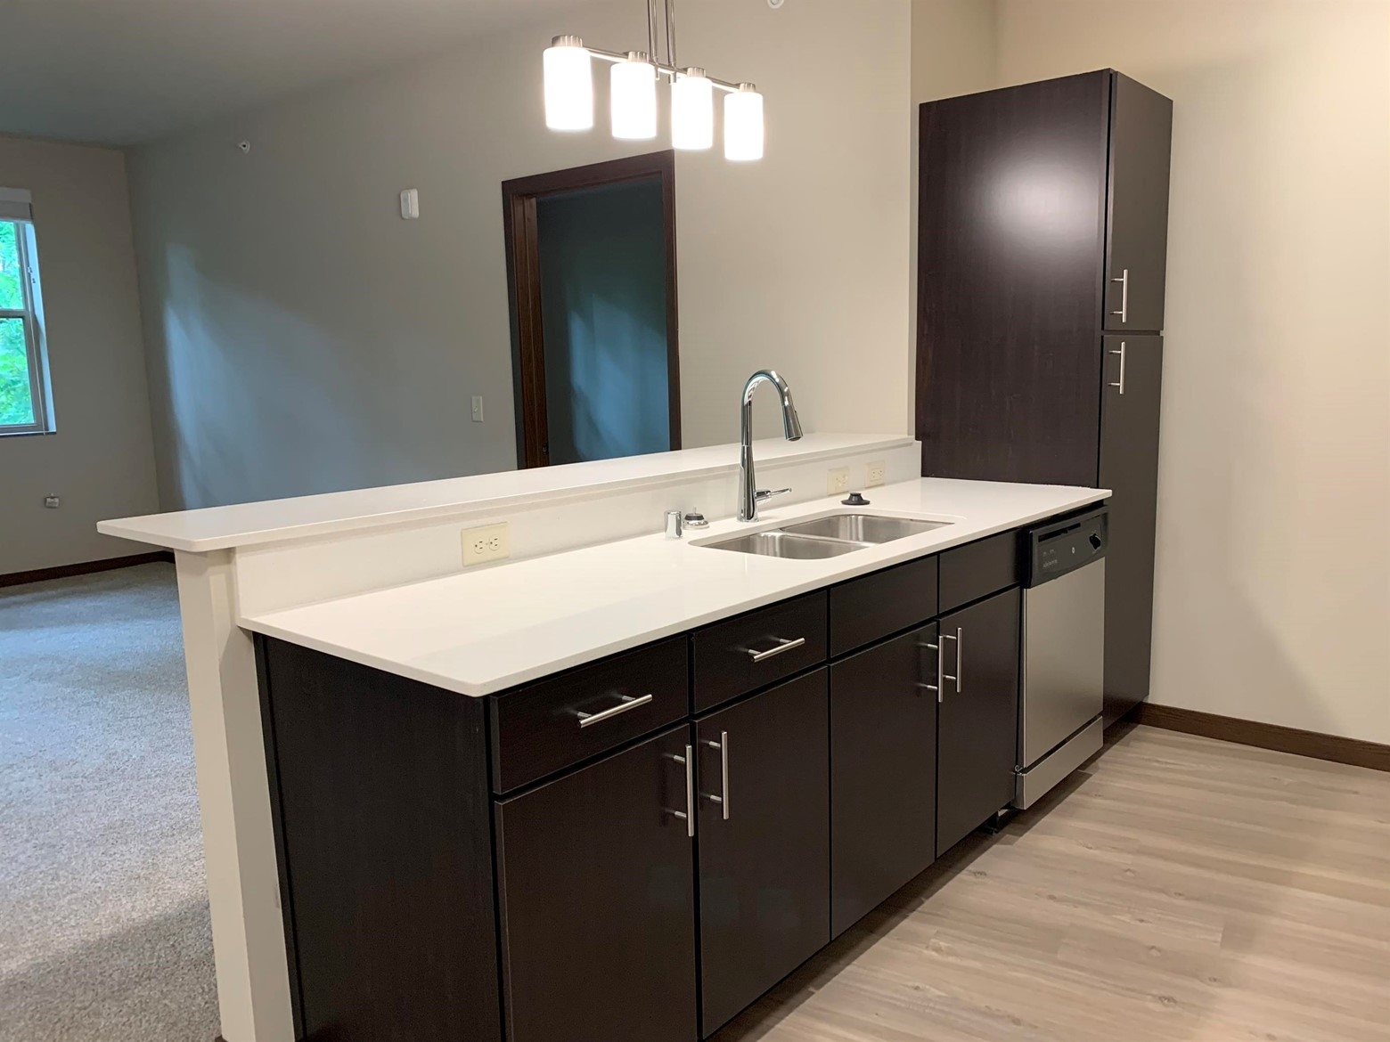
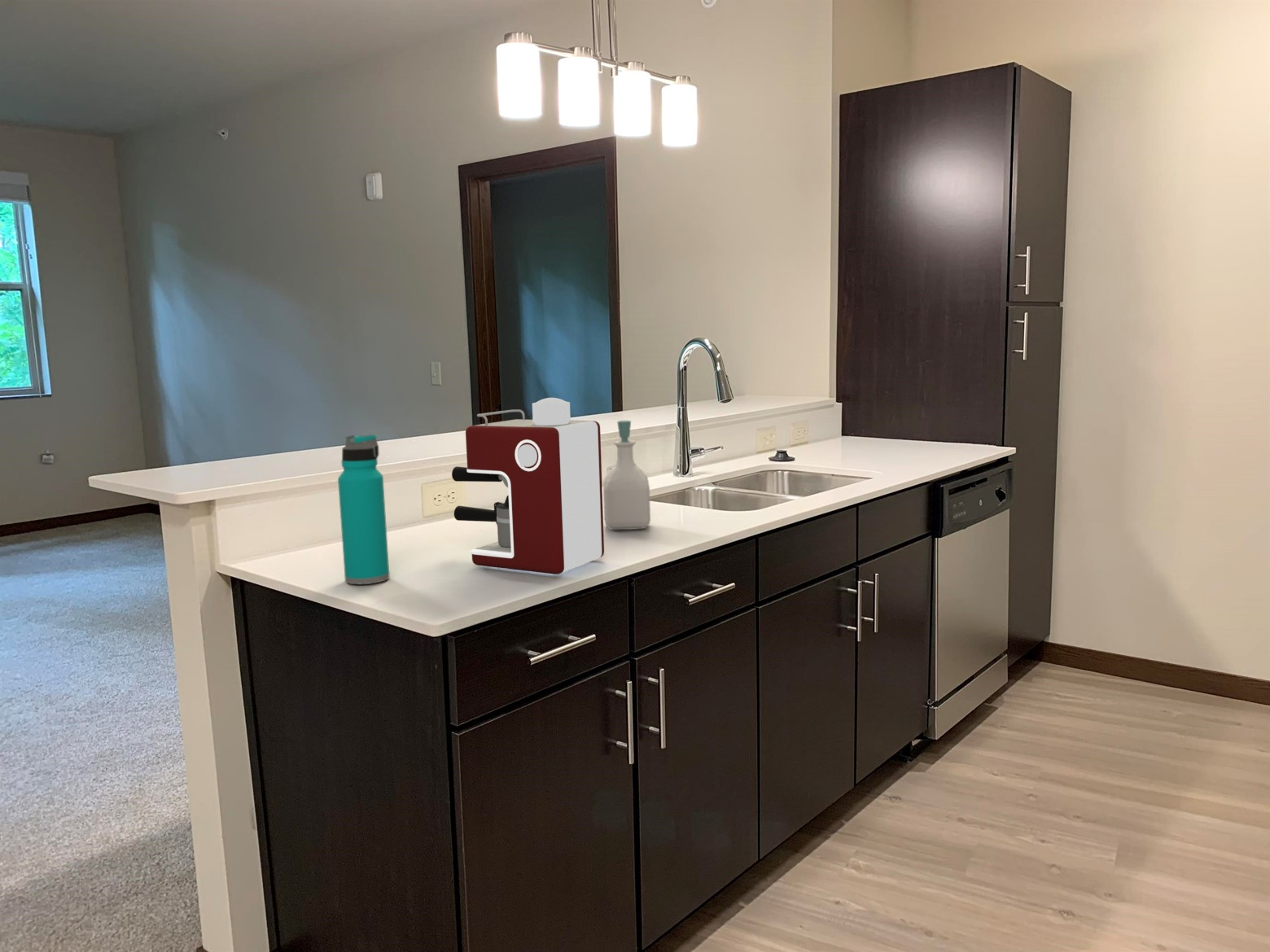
+ water bottle [337,434,391,585]
+ soap bottle [602,420,651,531]
+ coffee maker [451,397,605,575]
